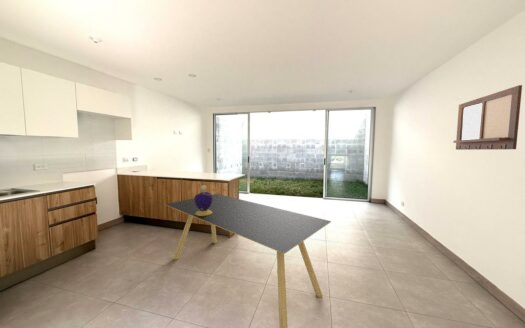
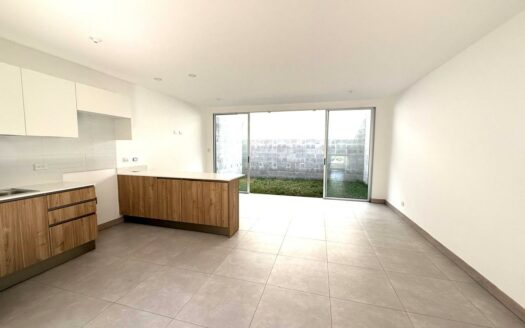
- writing board [452,84,523,151]
- dining table [164,193,332,328]
- decorative container [193,184,213,216]
